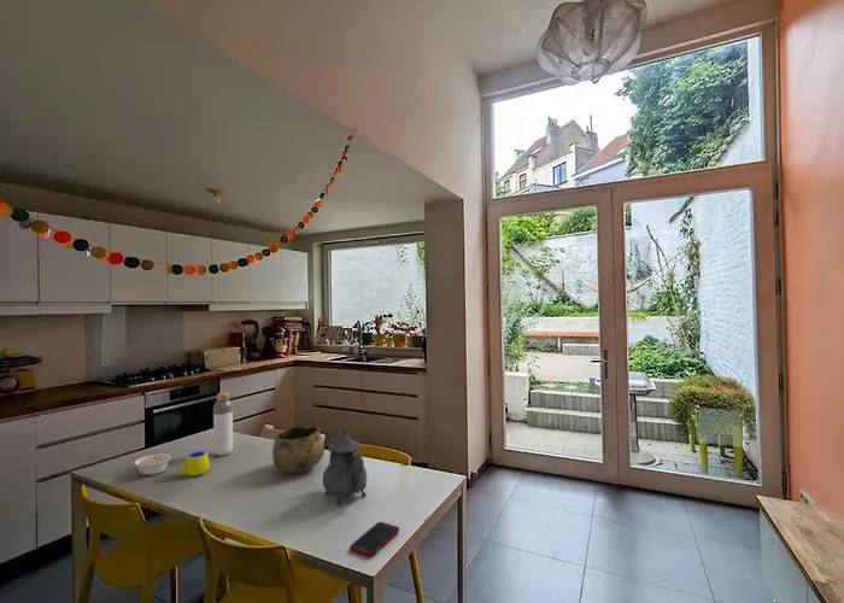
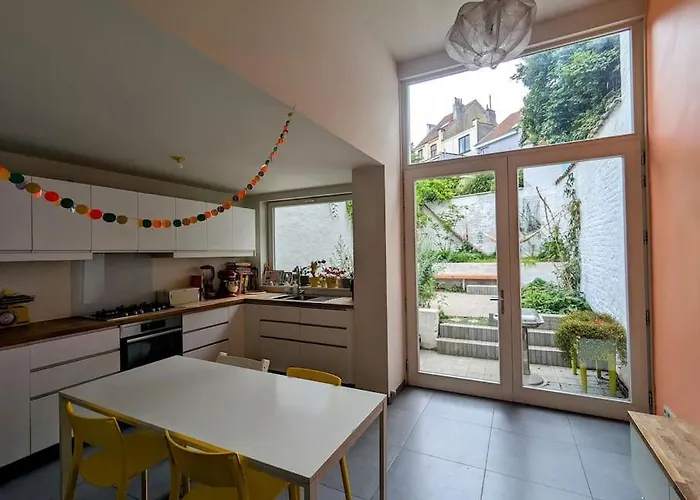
- bottle [212,391,234,457]
- legume [134,449,172,476]
- decorative bowl [271,425,326,474]
- mug [177,450,211,478]
- cell phone [348,521,400,558]
- teapot [322,423,368,507]
